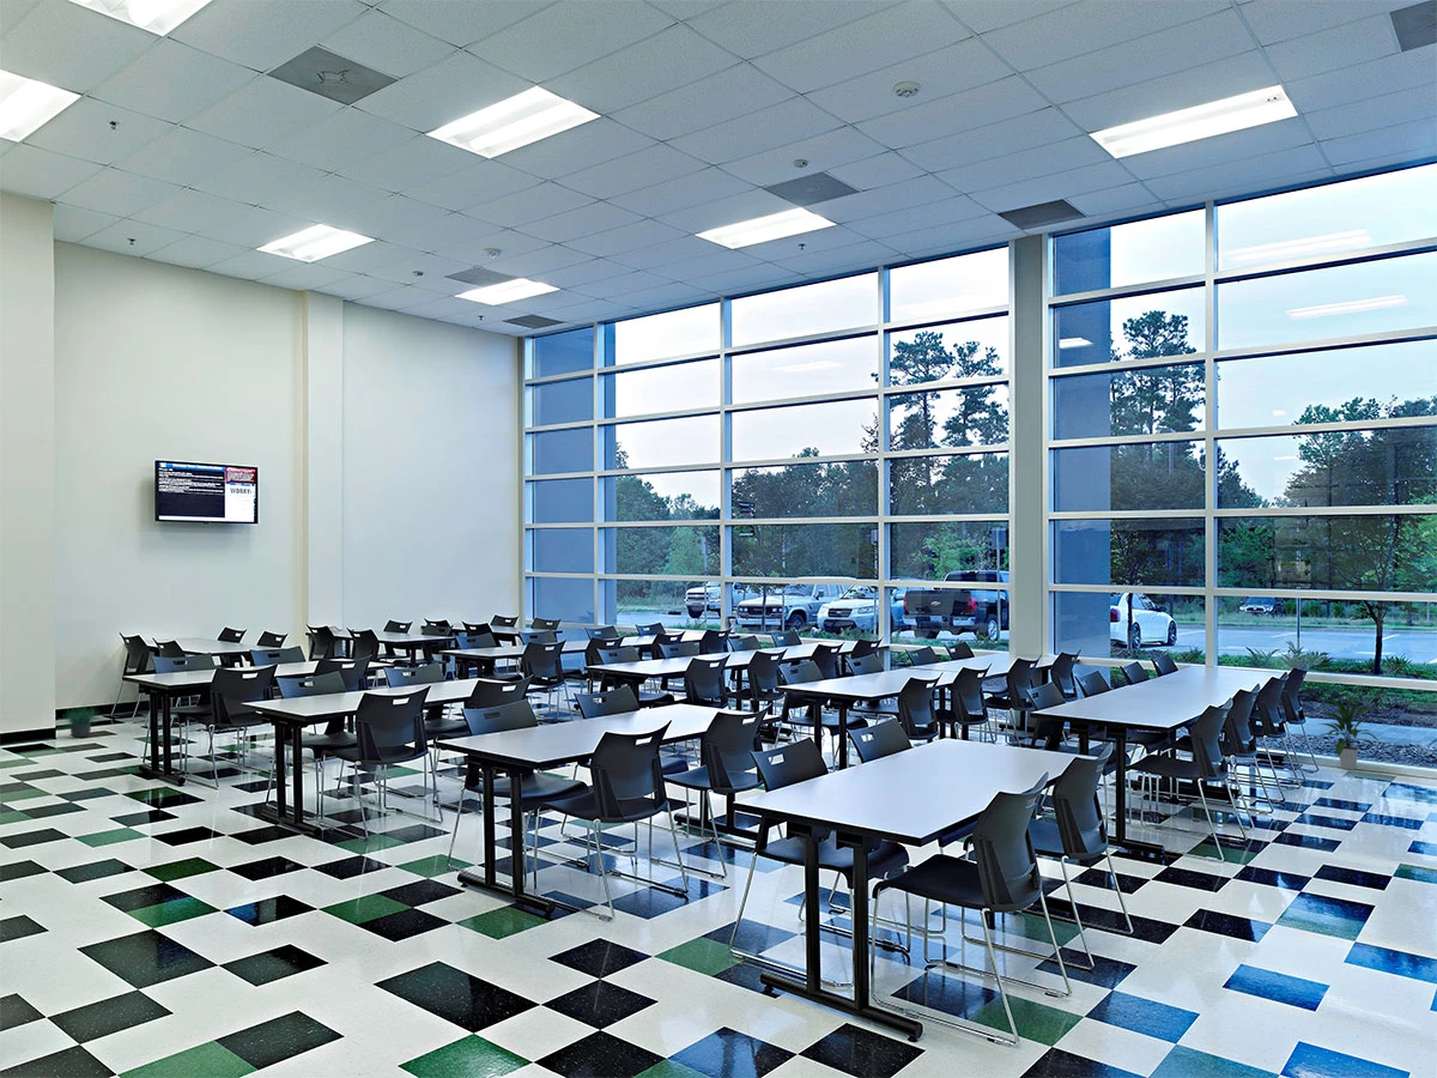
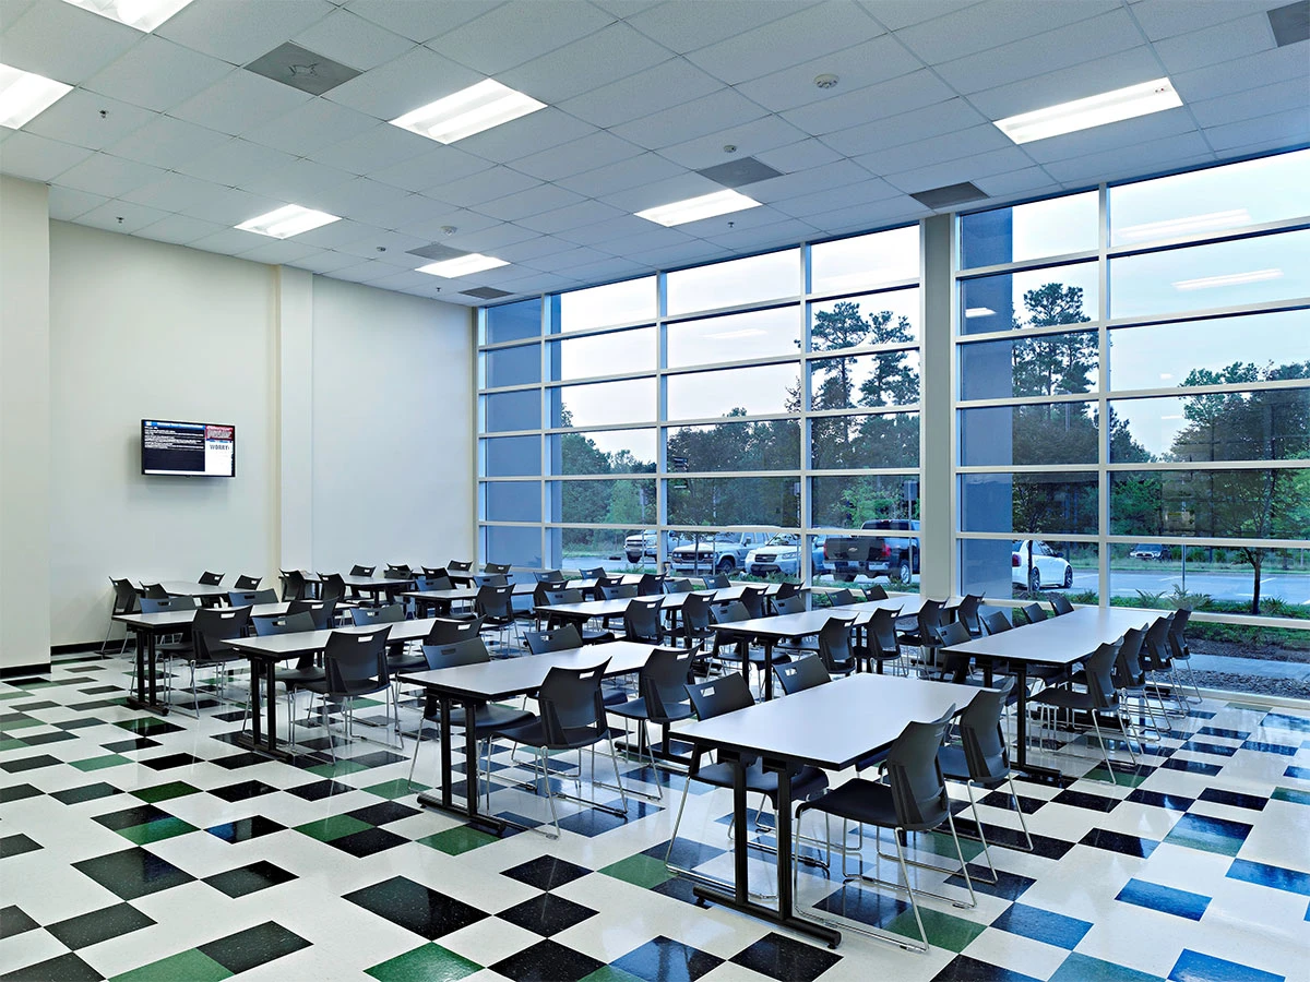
- potted plant [62,703,99,739]
- indoor plant [1312,692,1381,771]
